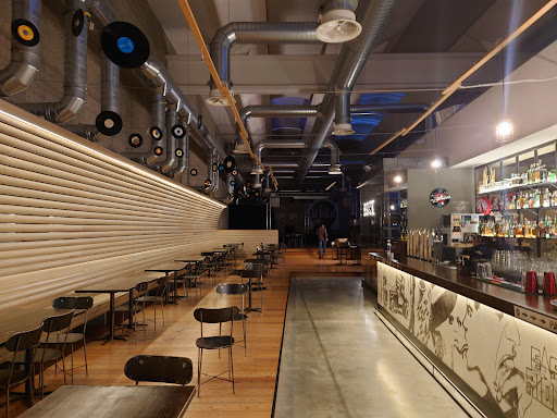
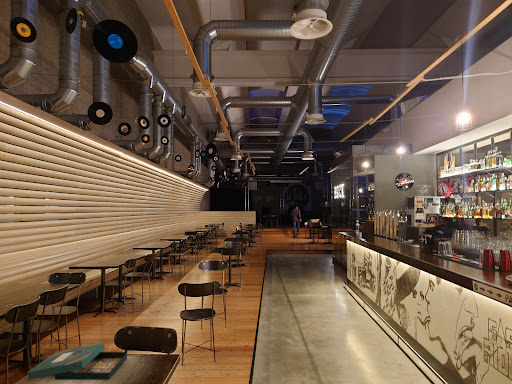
+ board game [26,341,128,381]
